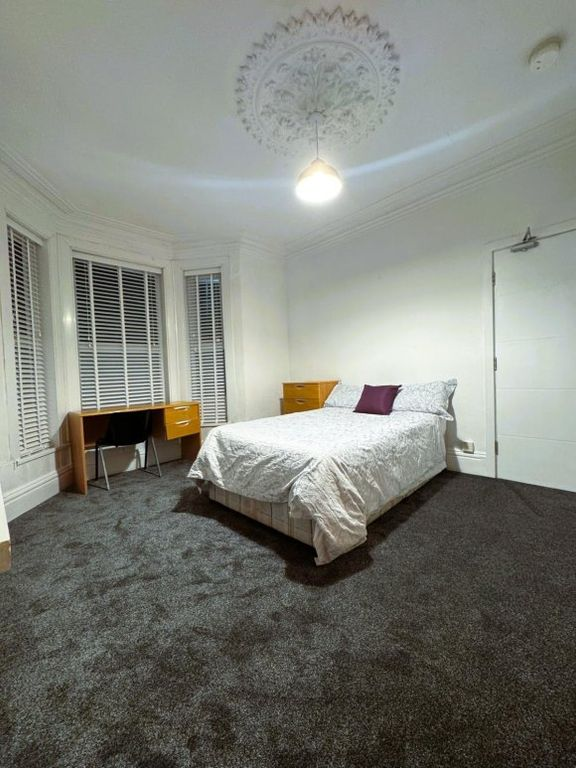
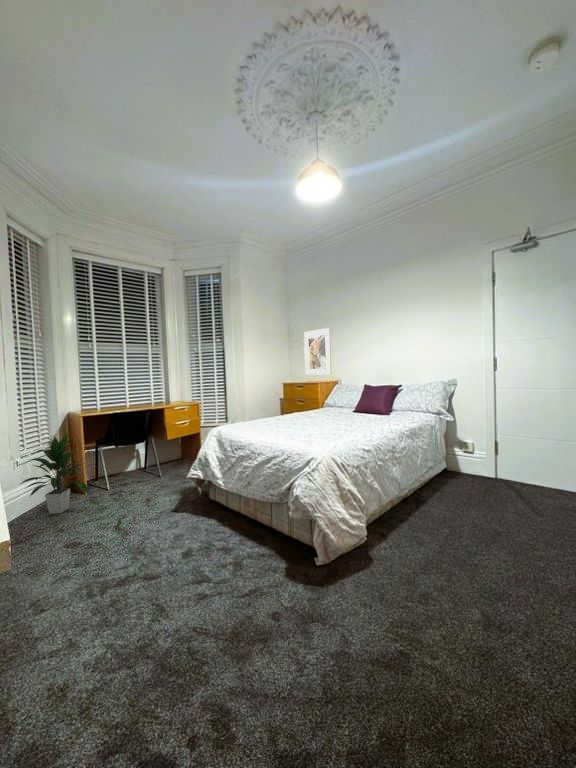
+ indoor plant [19,433,91,515]
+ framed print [303,327,332,376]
